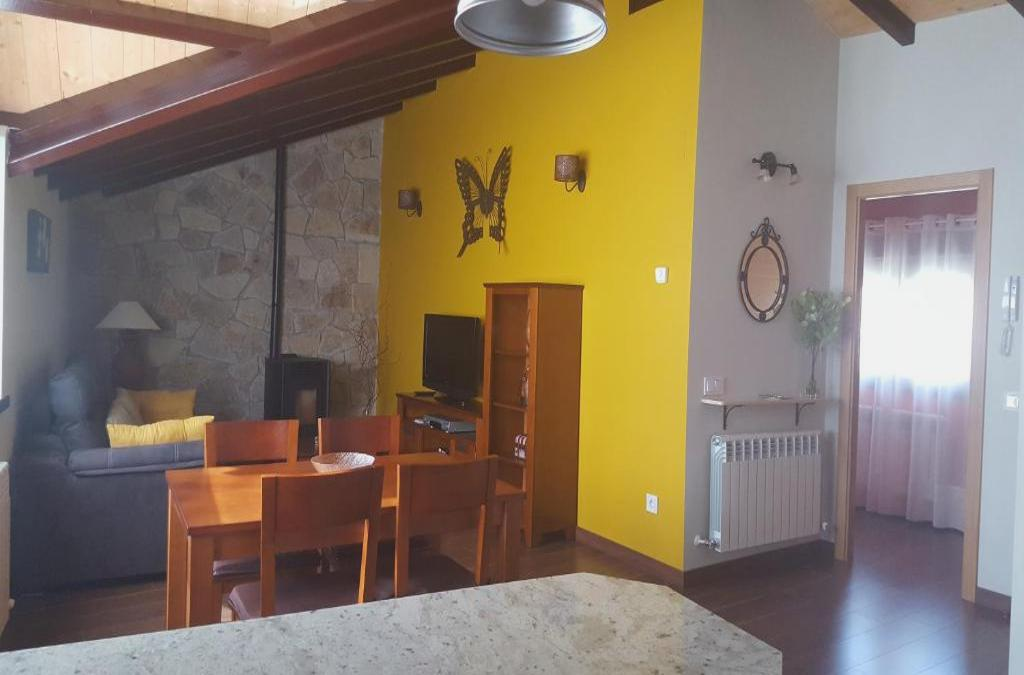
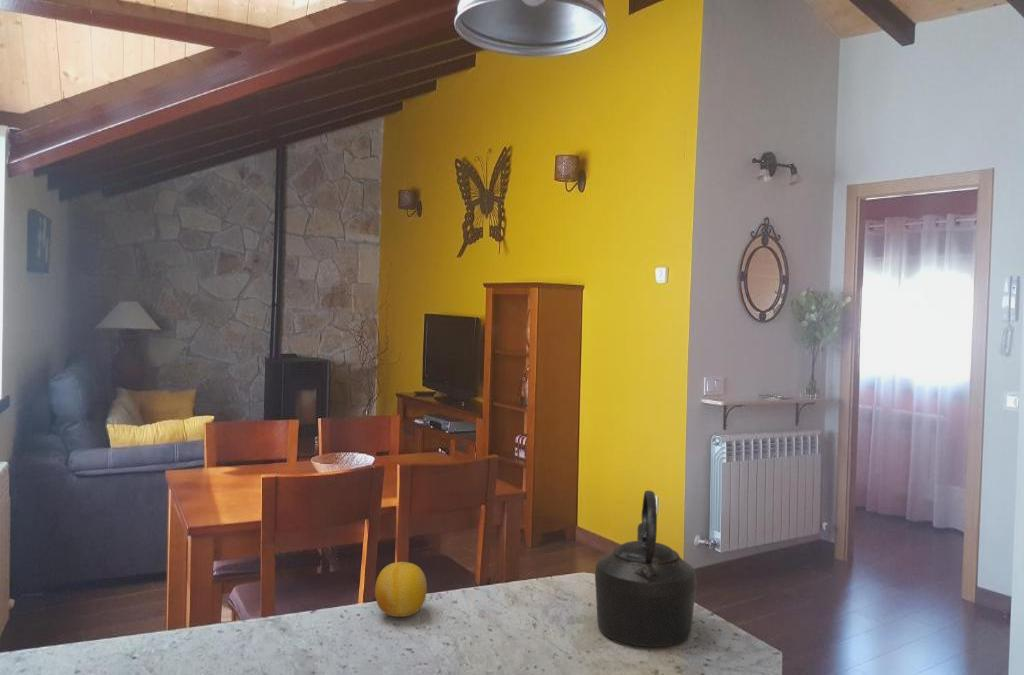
+ fruit [374,561,428,618]
+ kettle [594,489,698,648]
